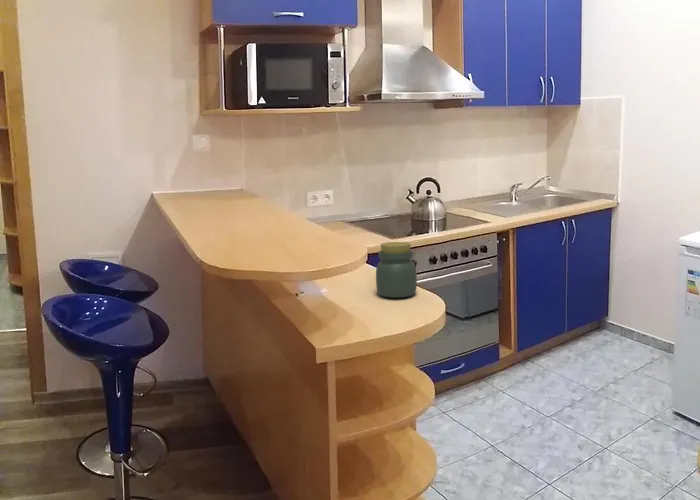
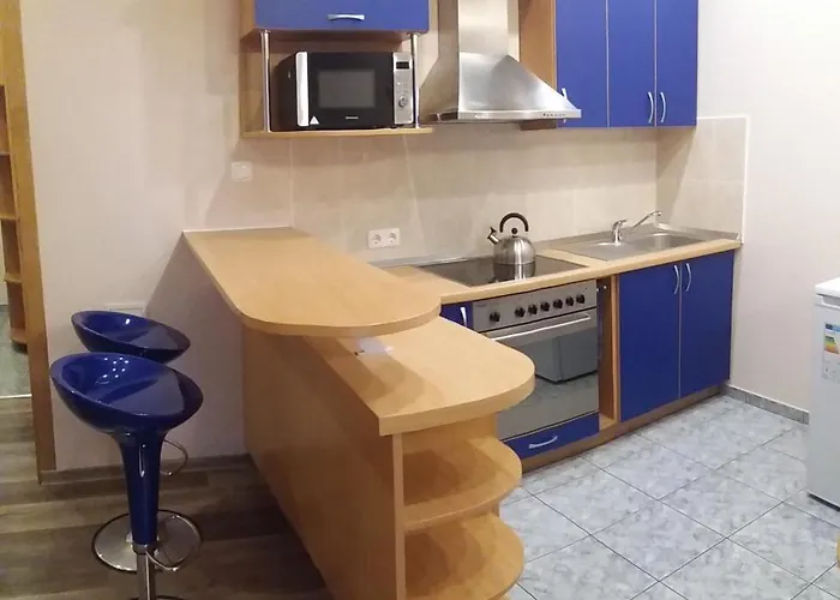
- jar [375,241,418,299]
